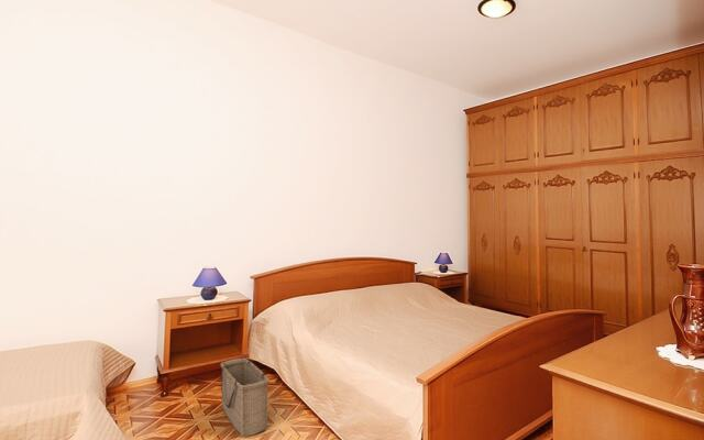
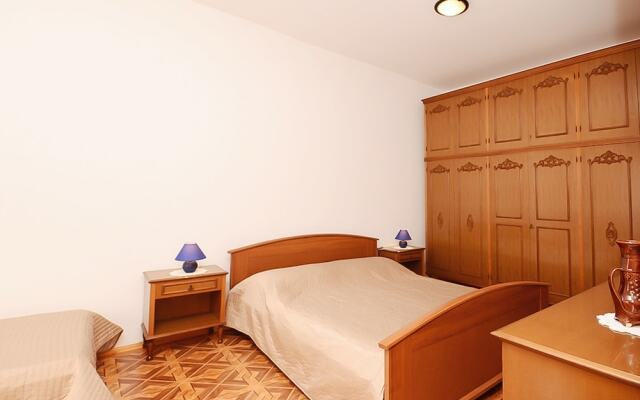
- basket [220,356,271,438]
